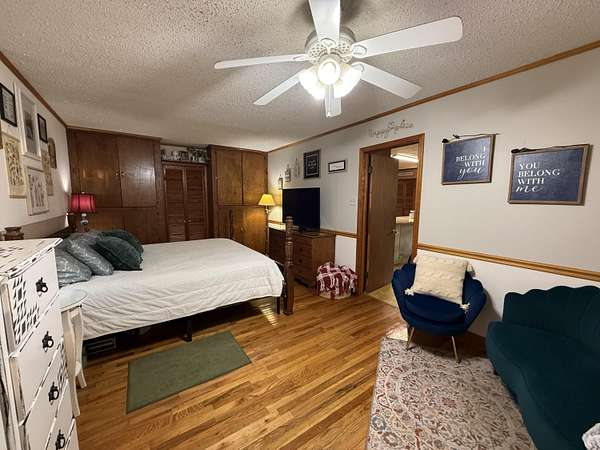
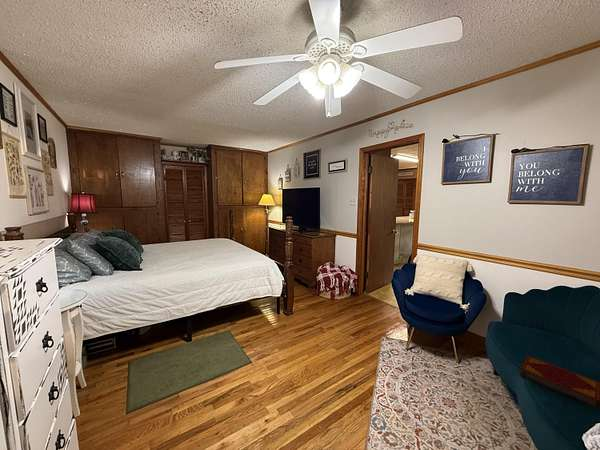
+ hardback book [518,354,600,410]
